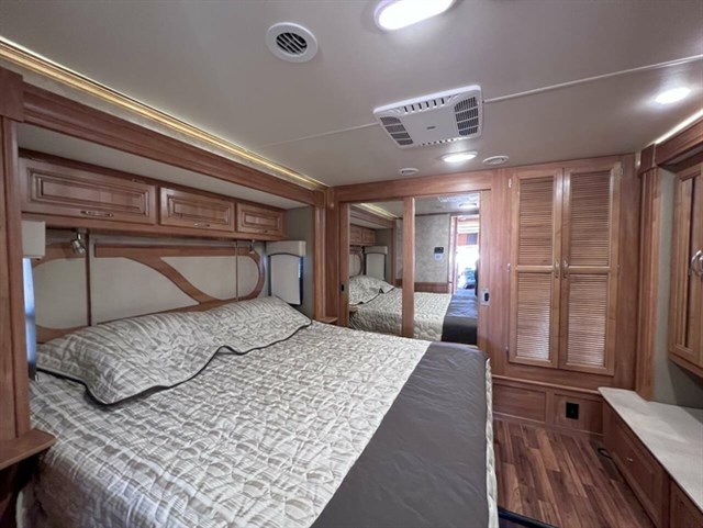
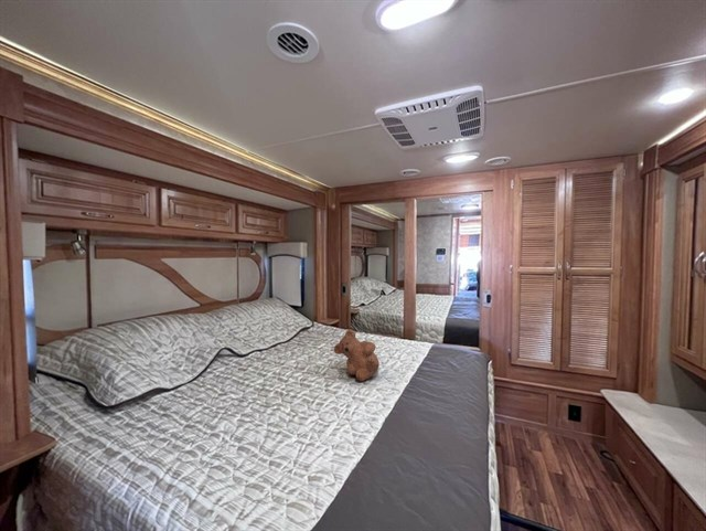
+ teddy bear [333,328,381,383]
